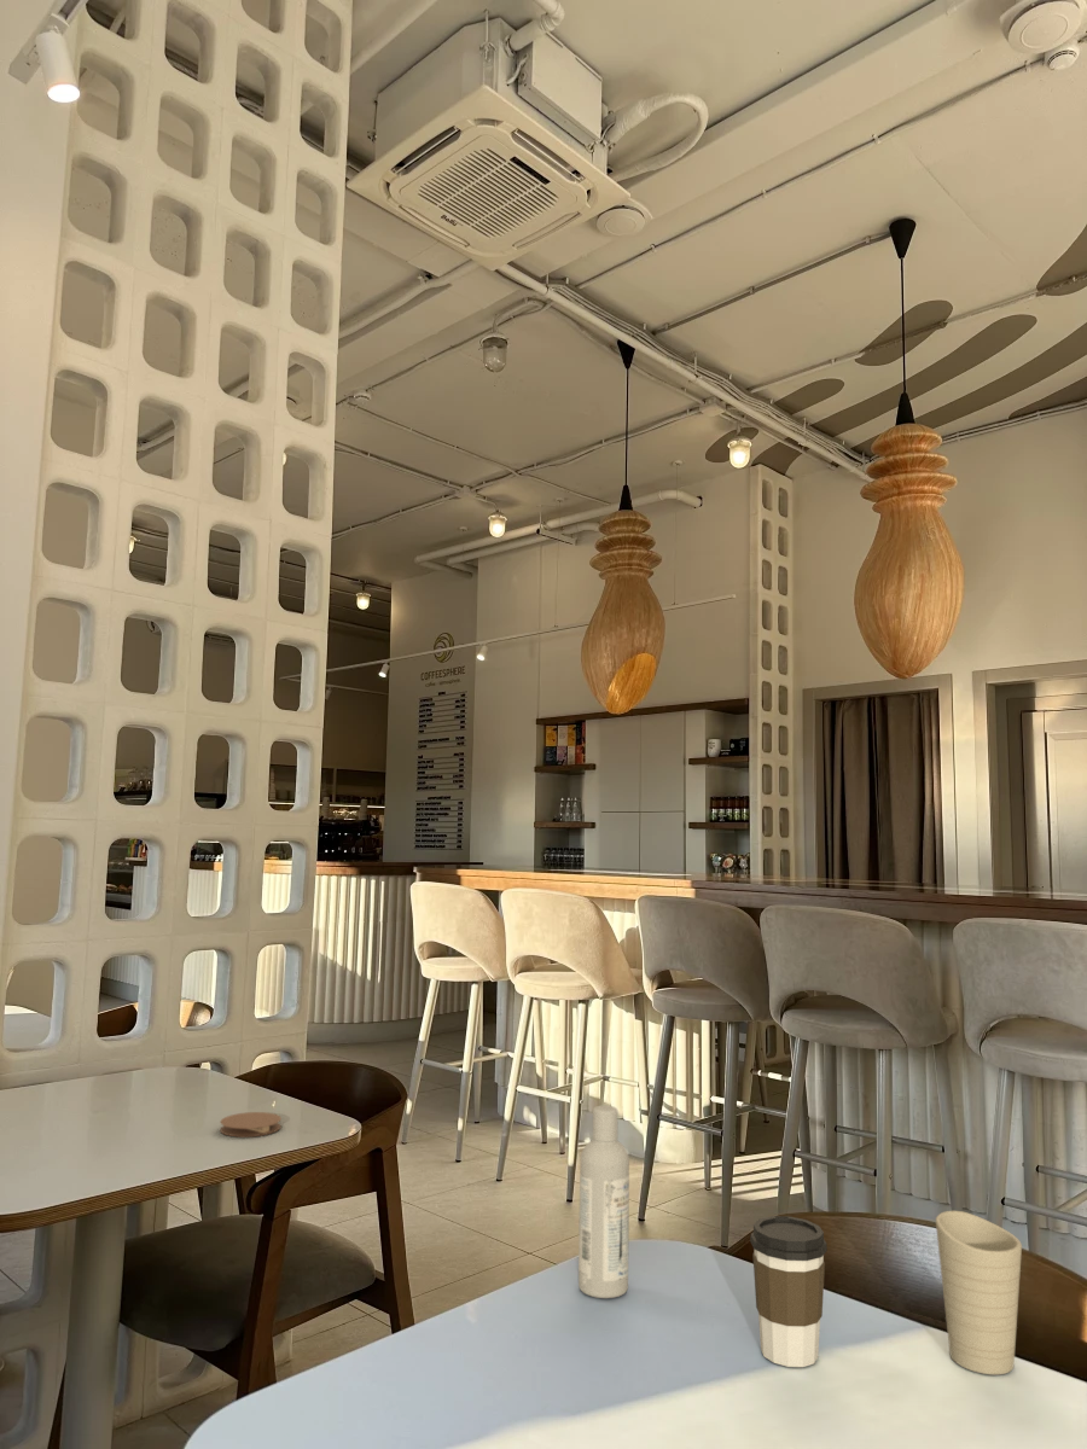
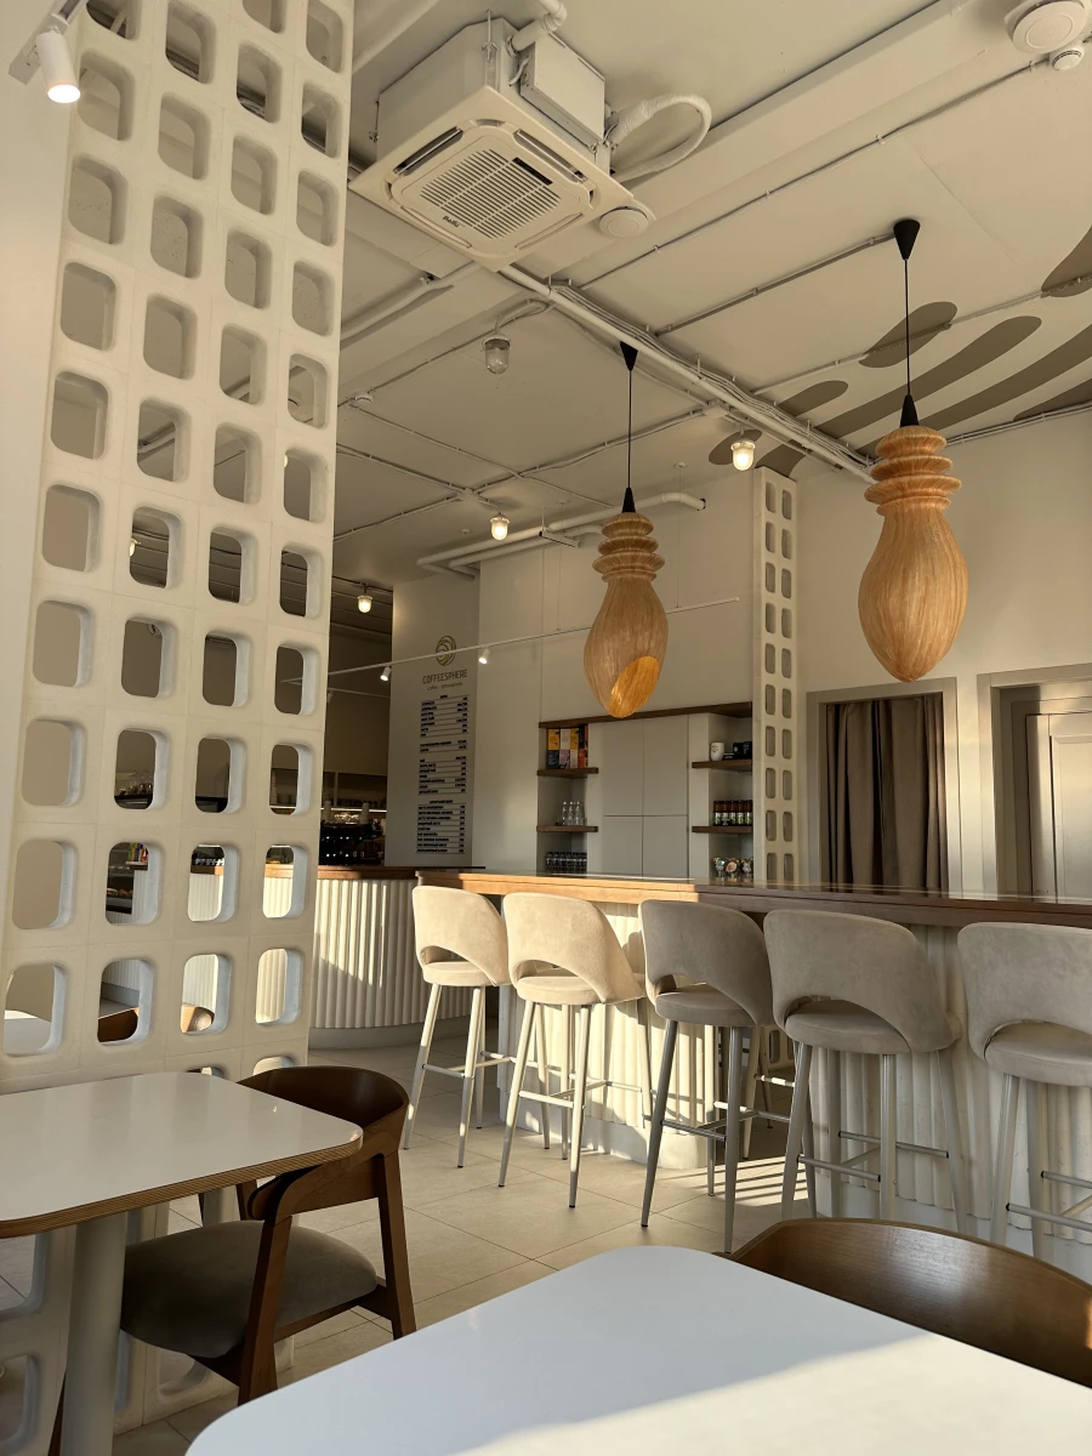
- coaster [219,1111,283,1137]
- cup [935,1210,1023,1375]
- coffee cup [749,1215,829,1368]
- bottle [577,1105,630,1299]
